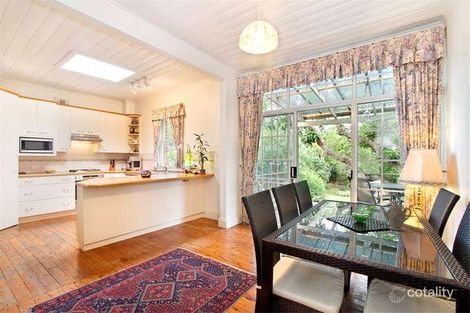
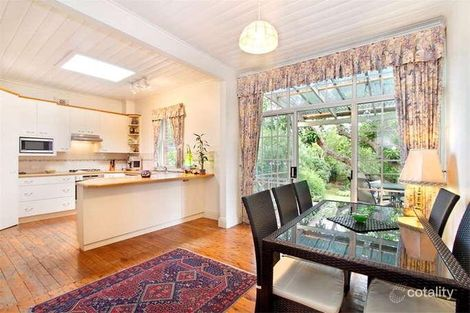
- chinaware [379,200,413,232]
